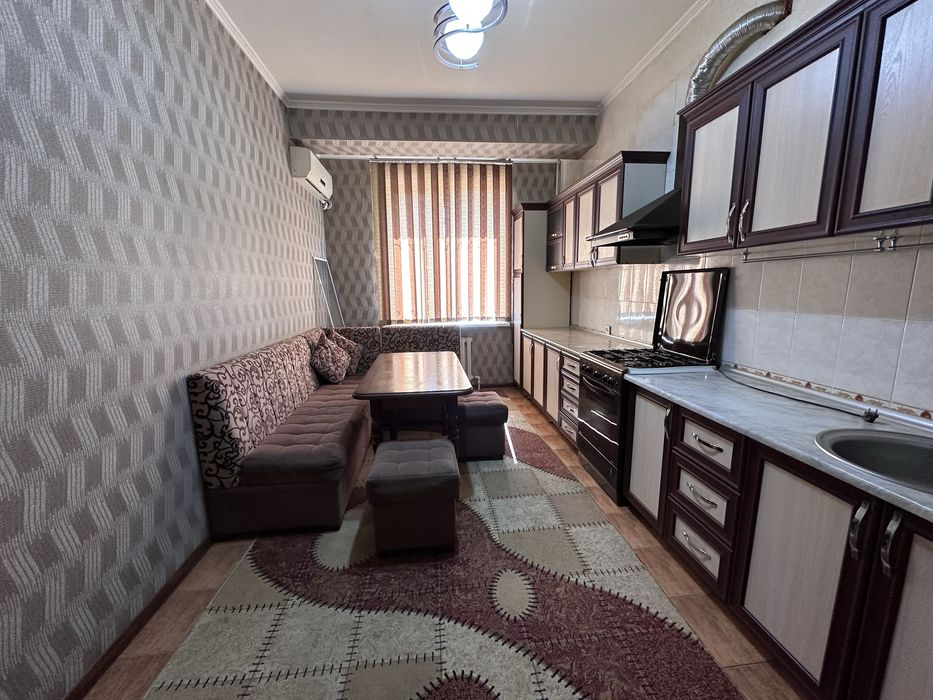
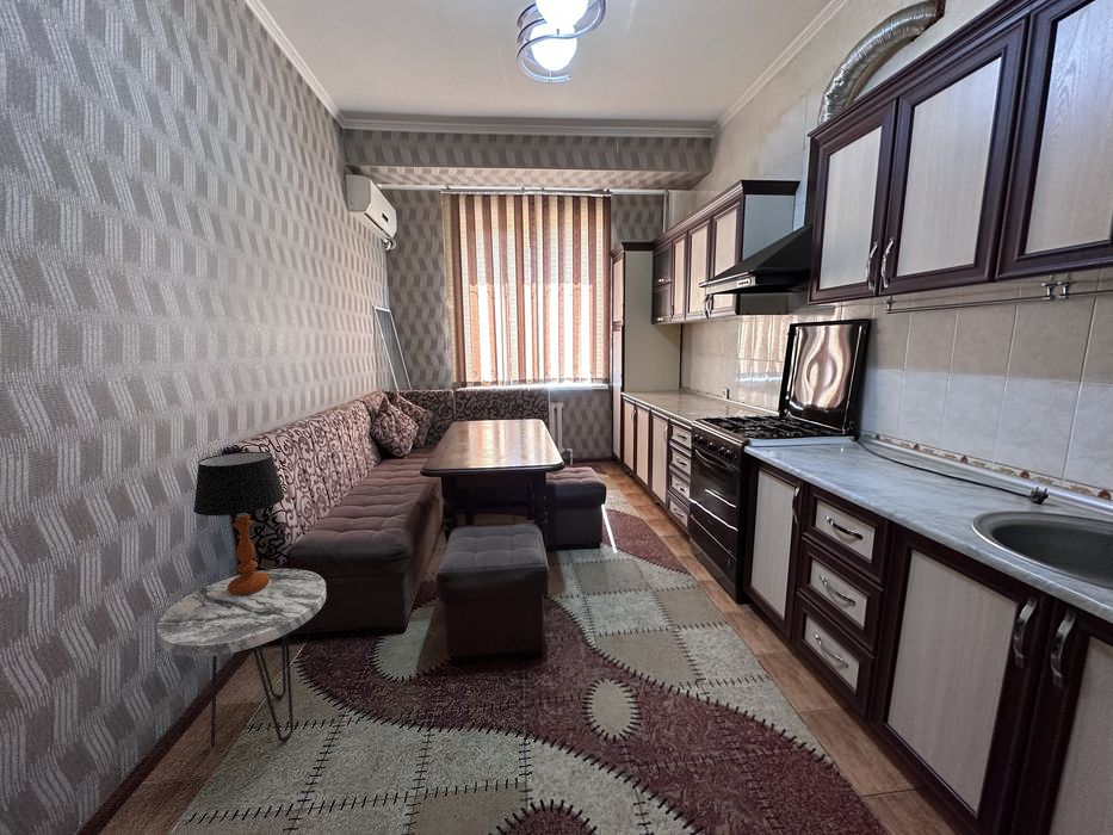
+ side table [156,568,328,748]
+ table lamp [192,451,285,595]
